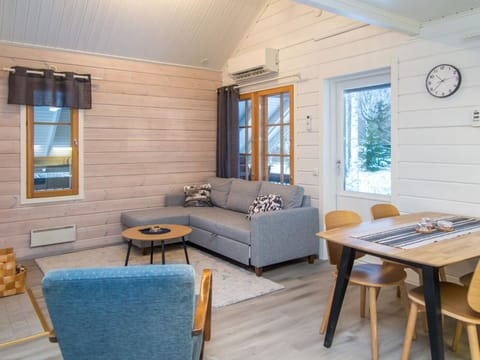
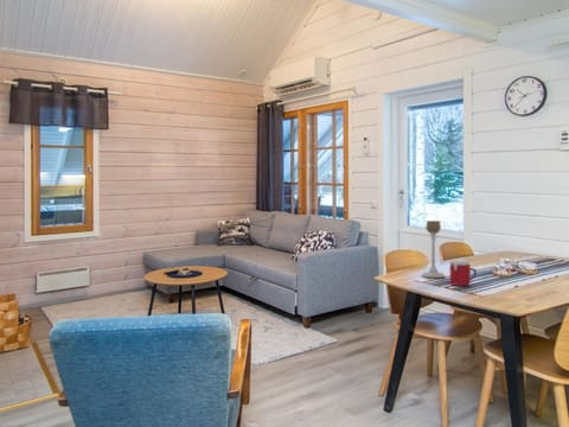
+ mug [448,259,478,287]
+ candle holder [421,219,446,279]
